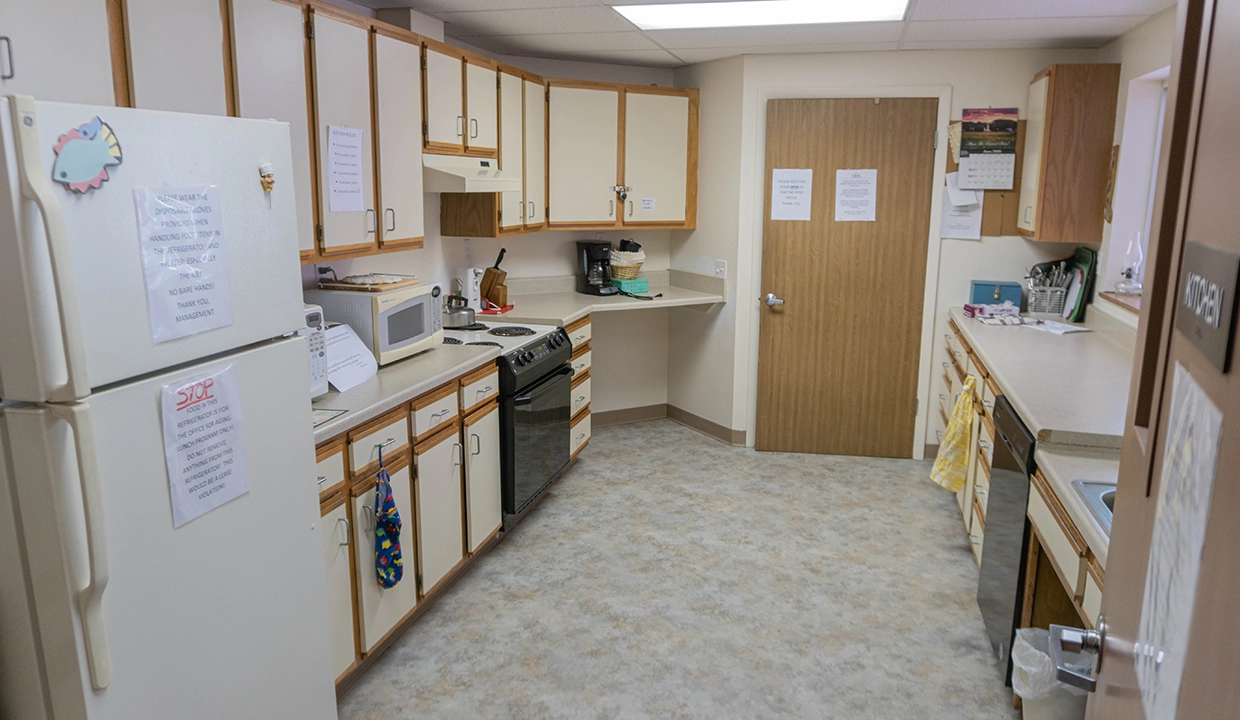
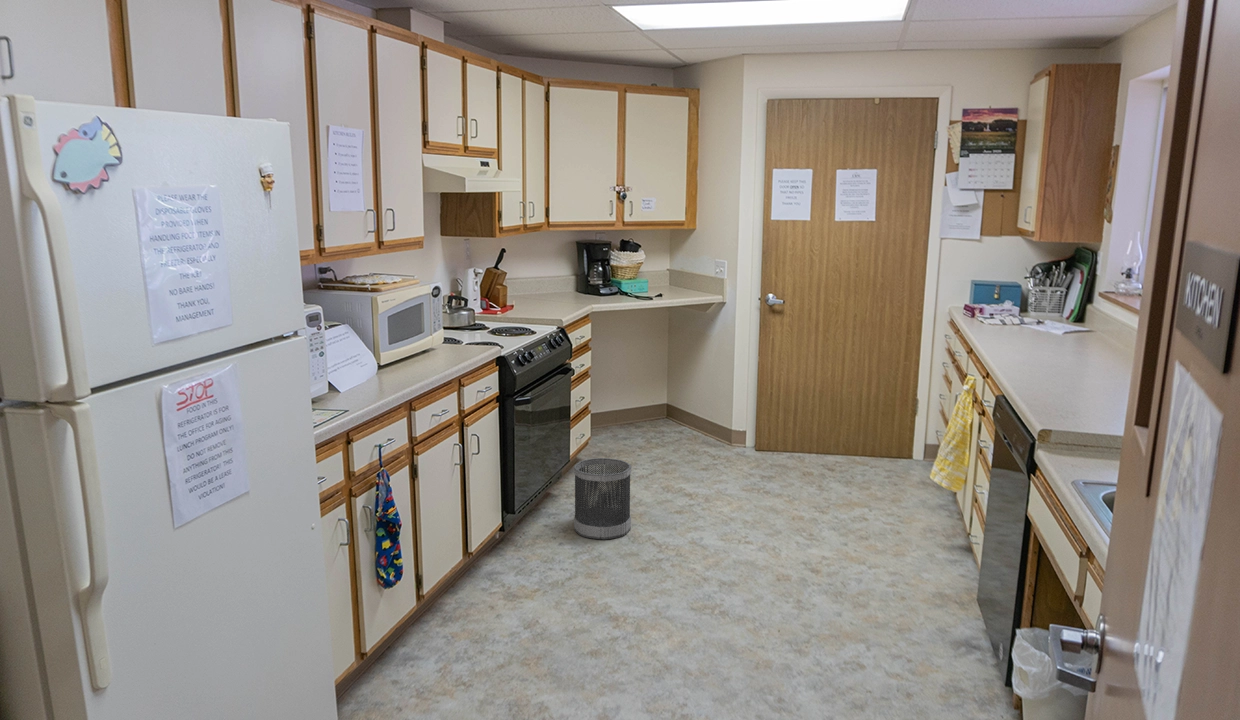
+ wastebasket [573,457,632,540]
